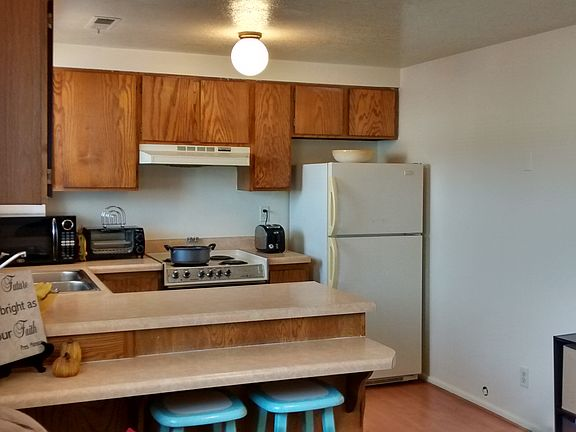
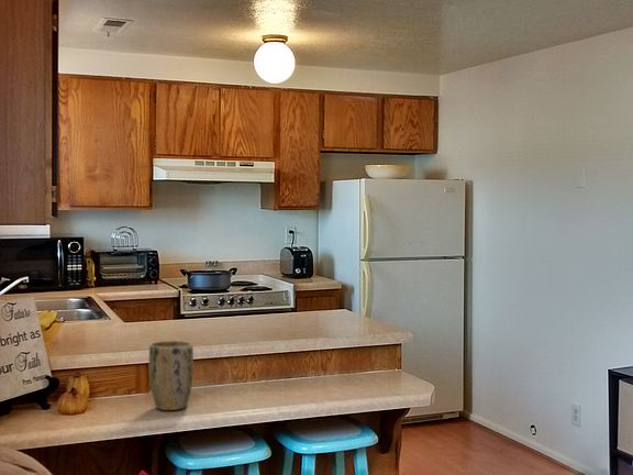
+ plant pot [148,340,195,411]
